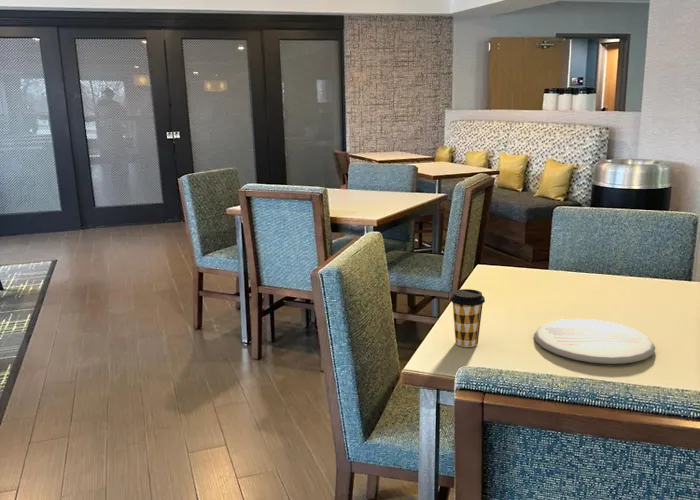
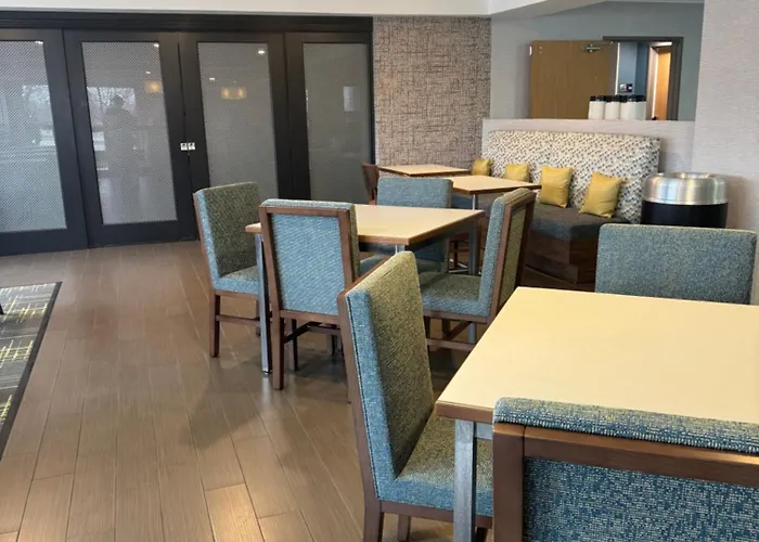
- coffee cup [449,288,486,348]
- plate [533,318,656,365]
